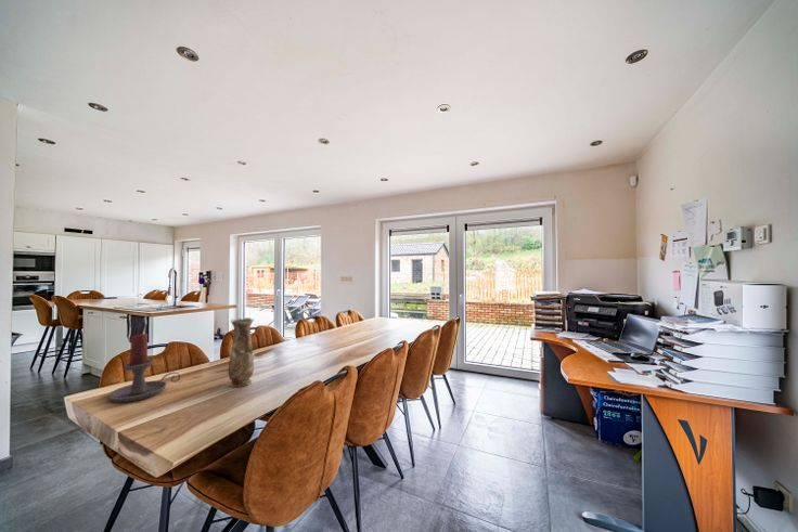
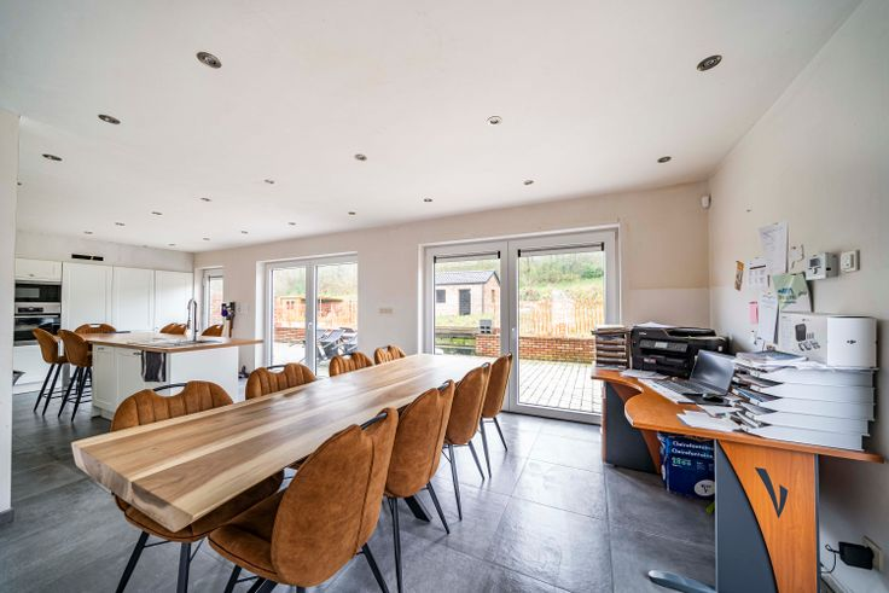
- vase [228,316,255,388]
- candle holder [107,333,182,403]
